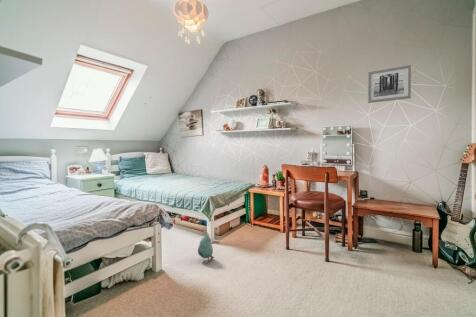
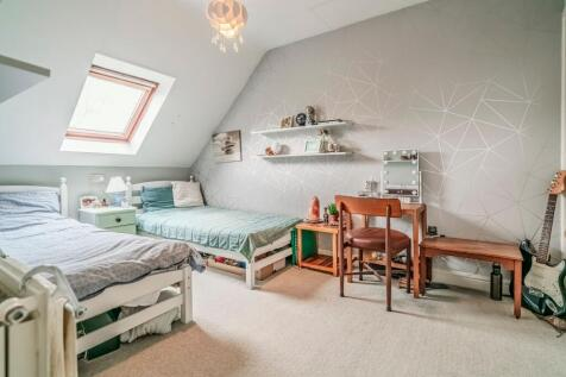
- plush toy [197,229,215,264]
- wall art [367,64,412,104]
